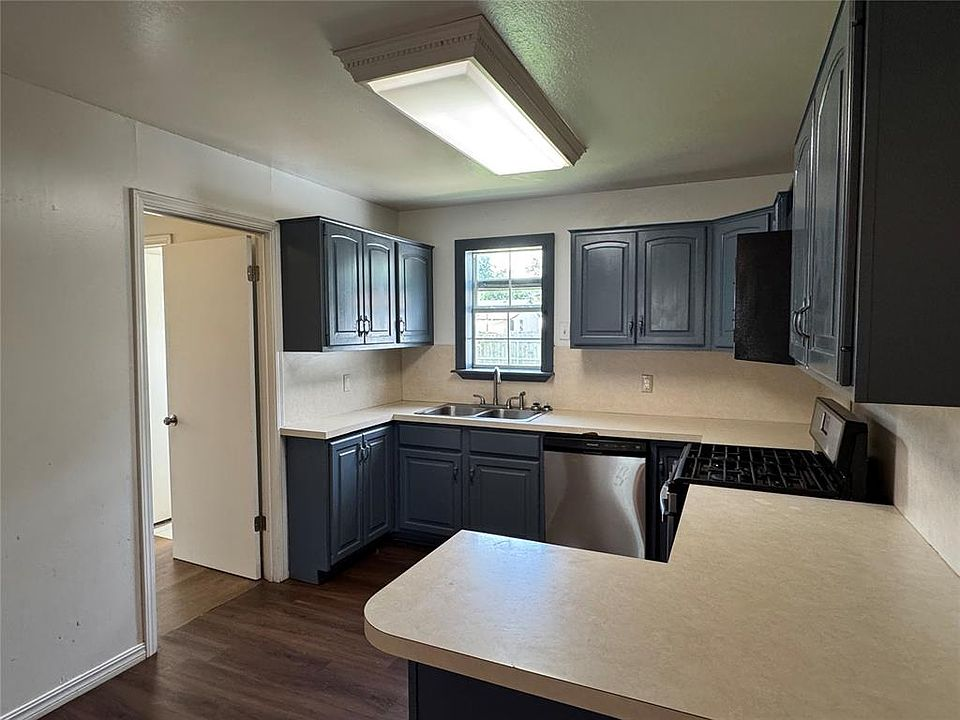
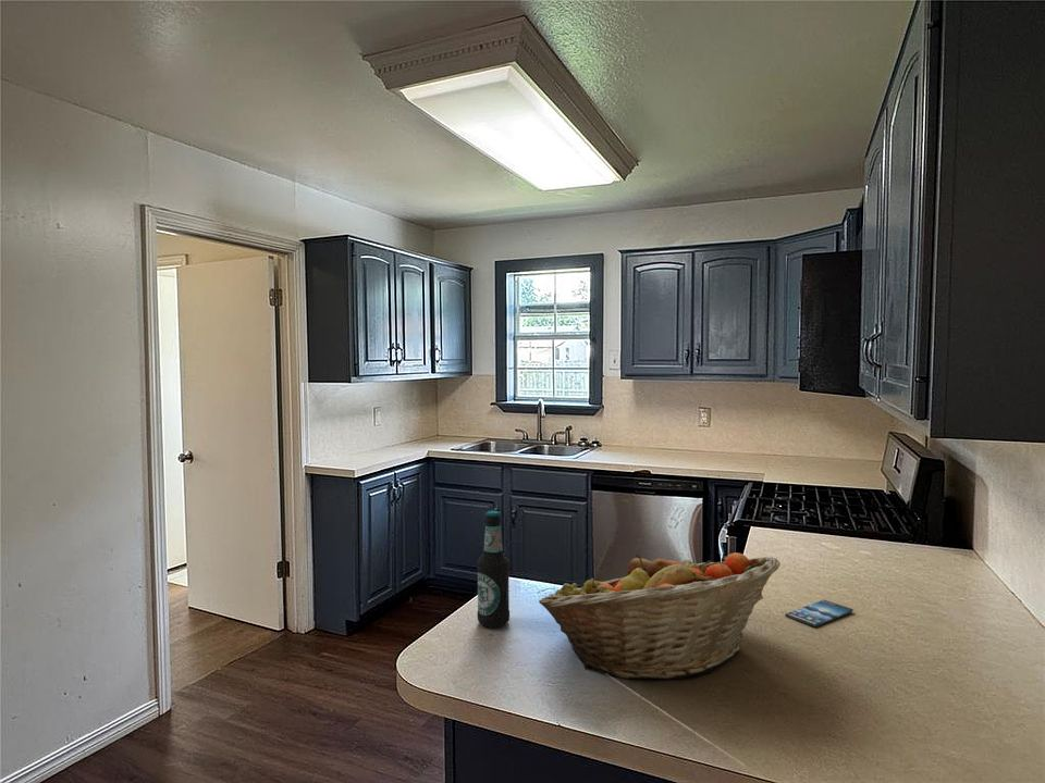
+ smartphone [784,599,855,627]
+ fruit basket [538,551,782,681]
+ bottle [476,510,511,629]
